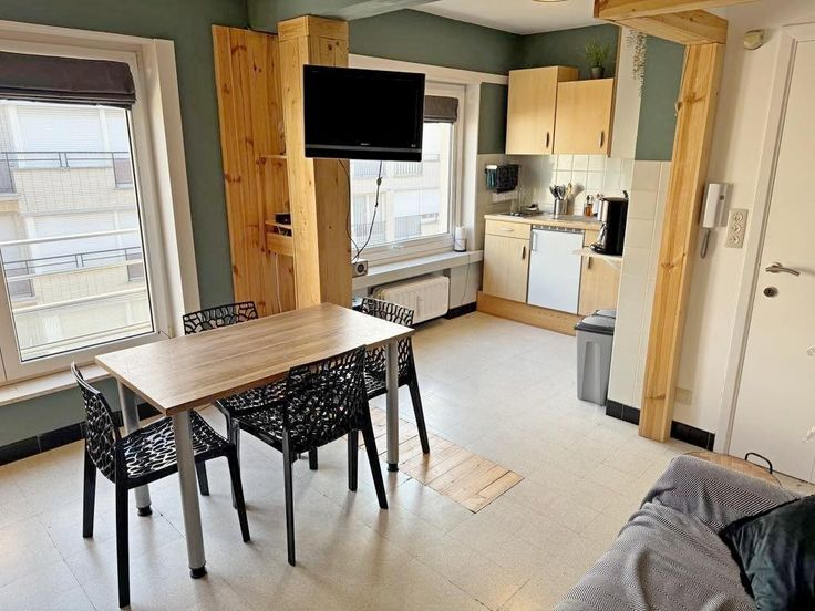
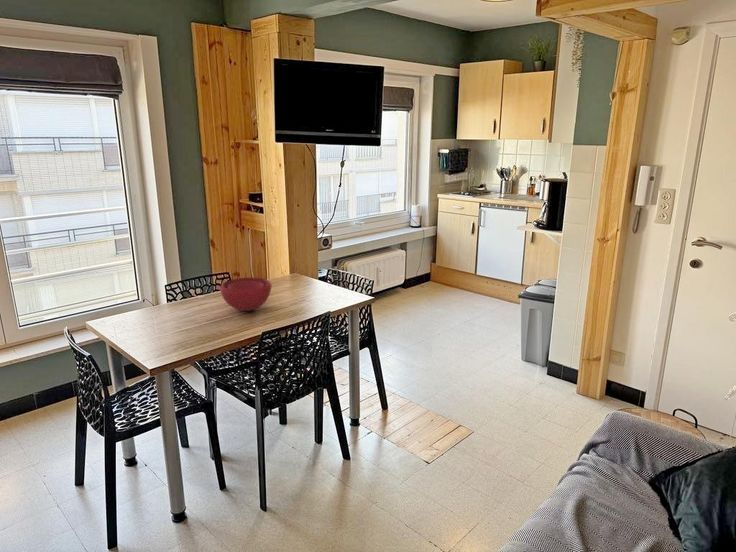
+ bowl [219,277,272,312]
